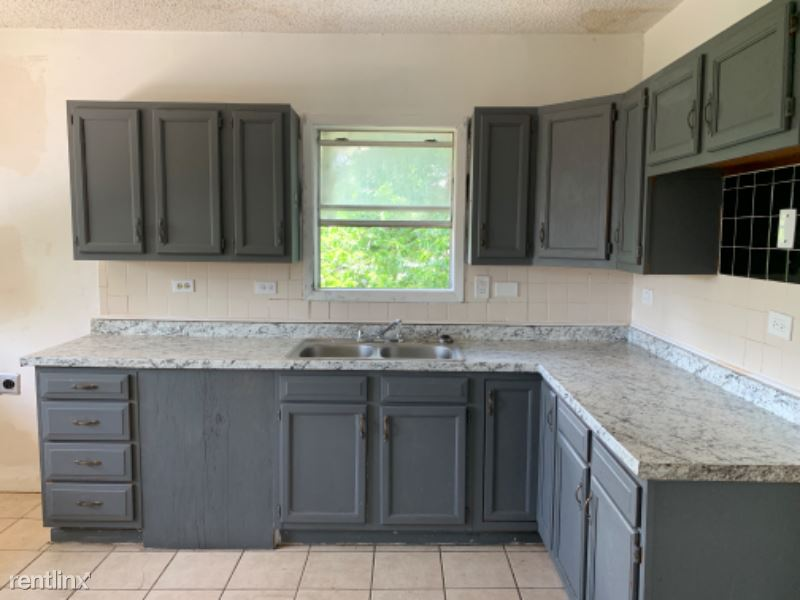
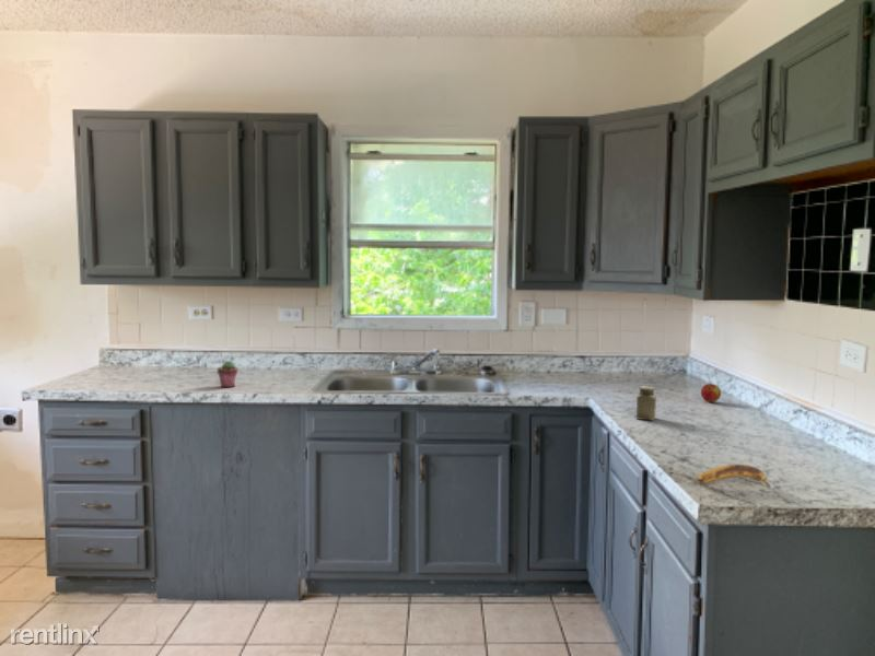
+ potted succulent [217,360,240,388]
+ banana [697,464,771,488]
+ apple [700,383,722,403]
+ salt shaker [635,385,657,422]
